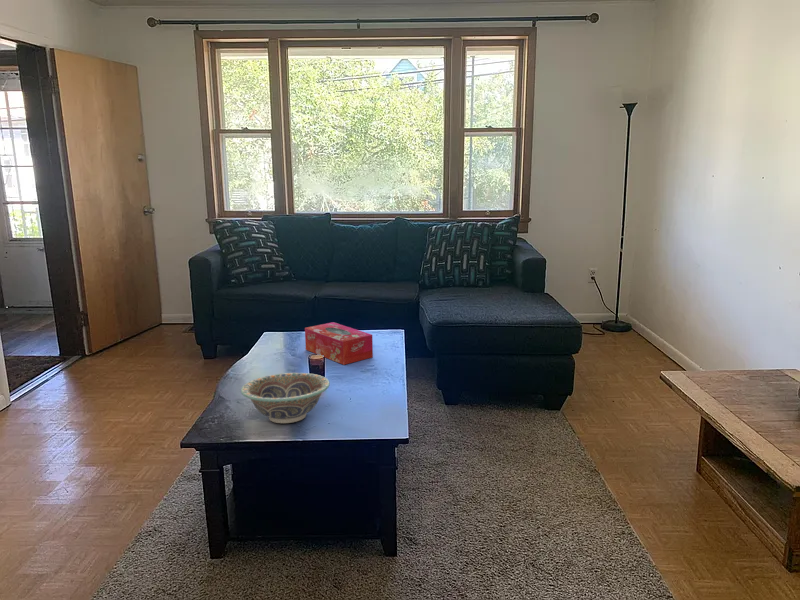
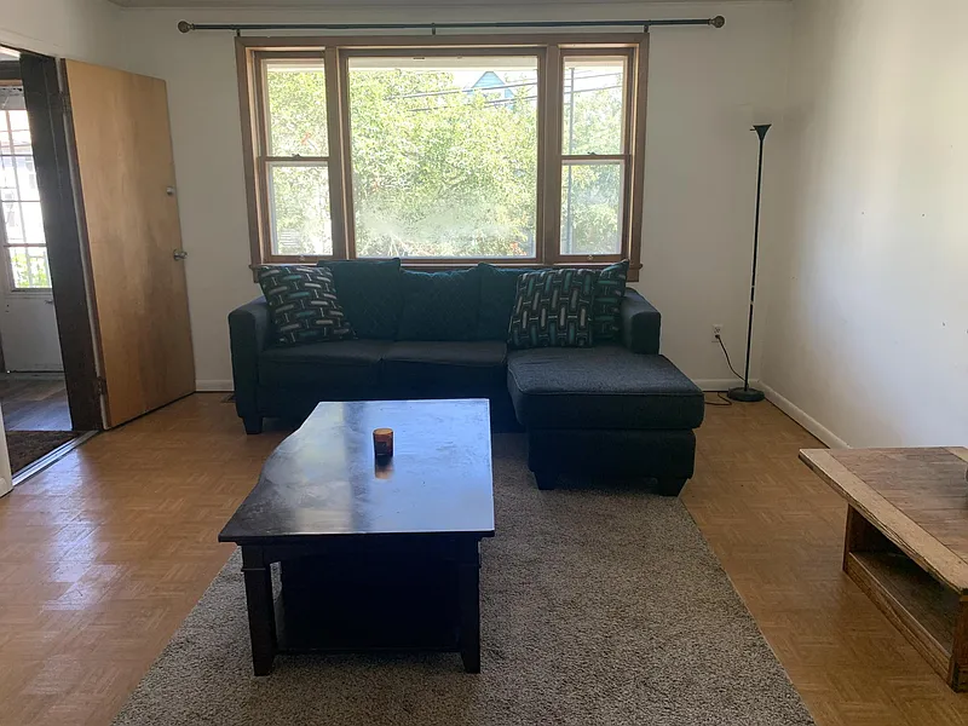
- tissue box [304,321,374,366]
- decorative bowl [240,372,331,424]
